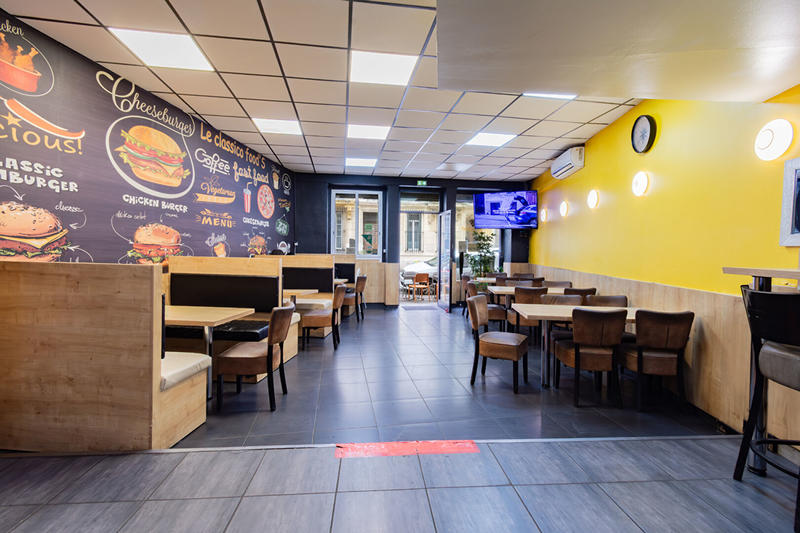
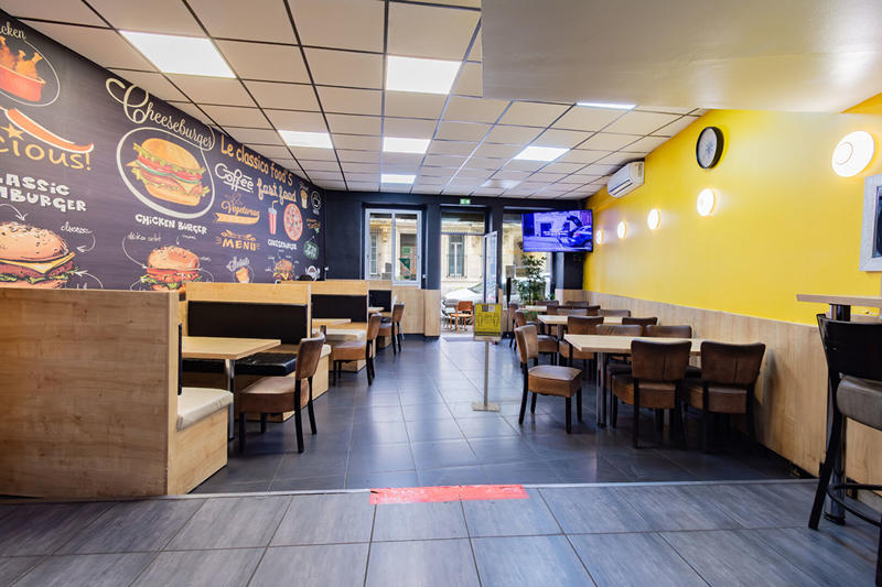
+ sign stand [472,302,504,413]
